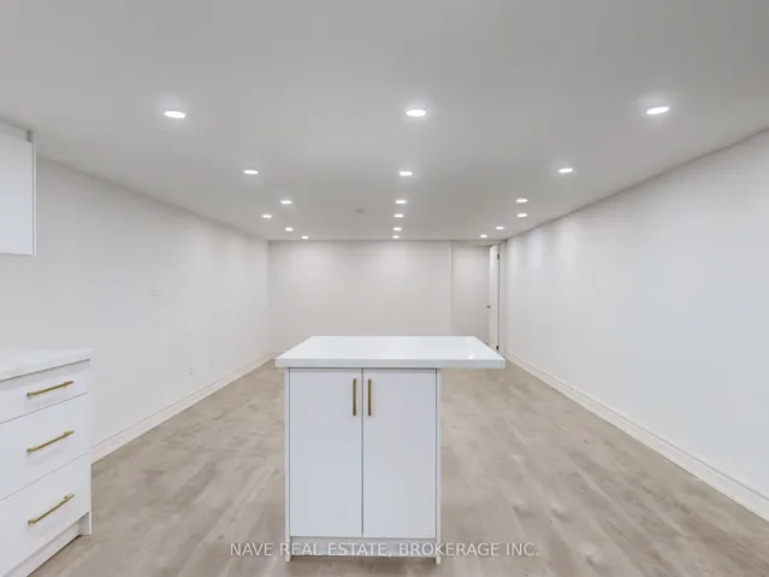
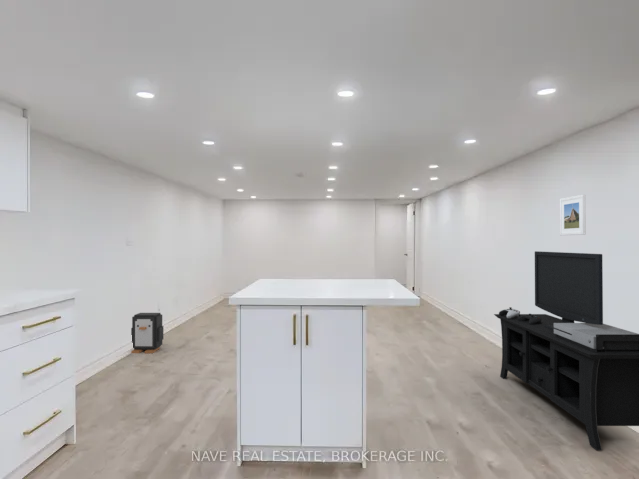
+ media console [493,250,639,451]
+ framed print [559,194,587,236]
+ trash can [130,312,164,354]
